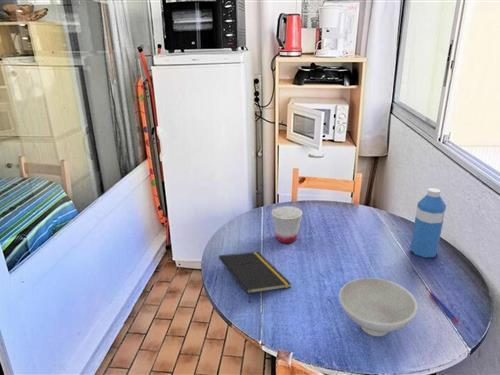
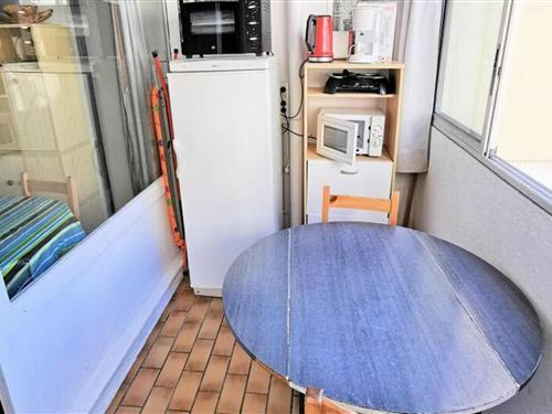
- pen [428,290,461,325]
- water bottle [409,187,447,258]
- notepad [218,251,292,304]
- cup [271,205,304,244]
- bowl [338,277,419,337]
